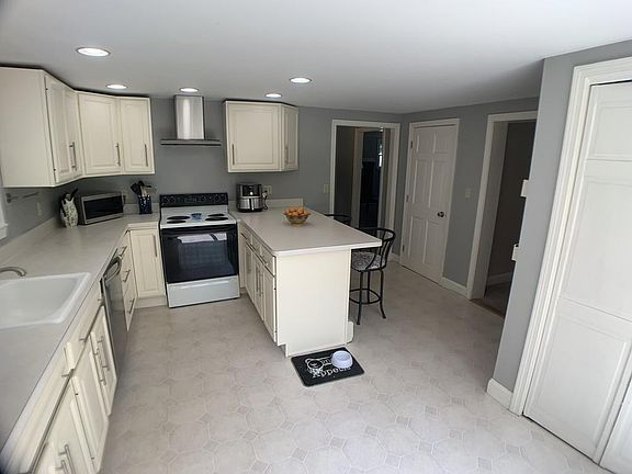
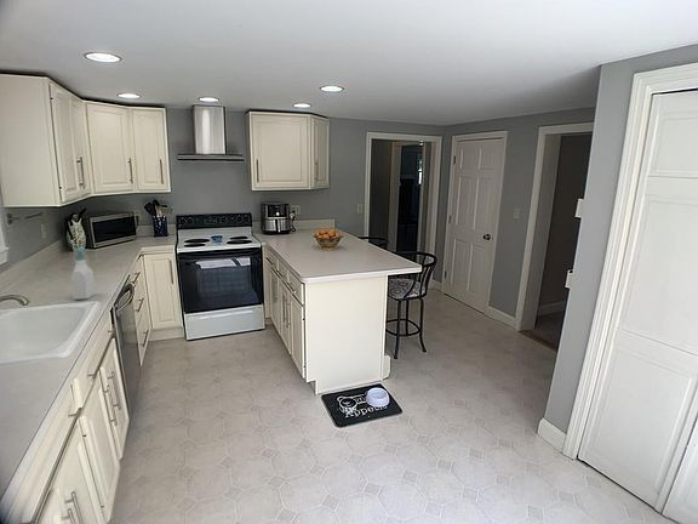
+ soap bottle [70,246,97,301]
